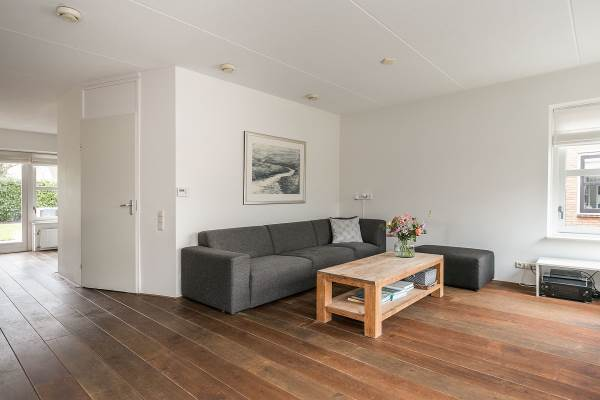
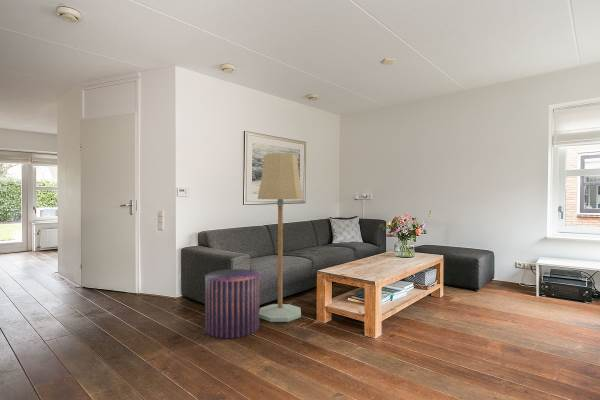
+ floor lamp [257,152,304,323]
+ pouf [204,268,260,340]
